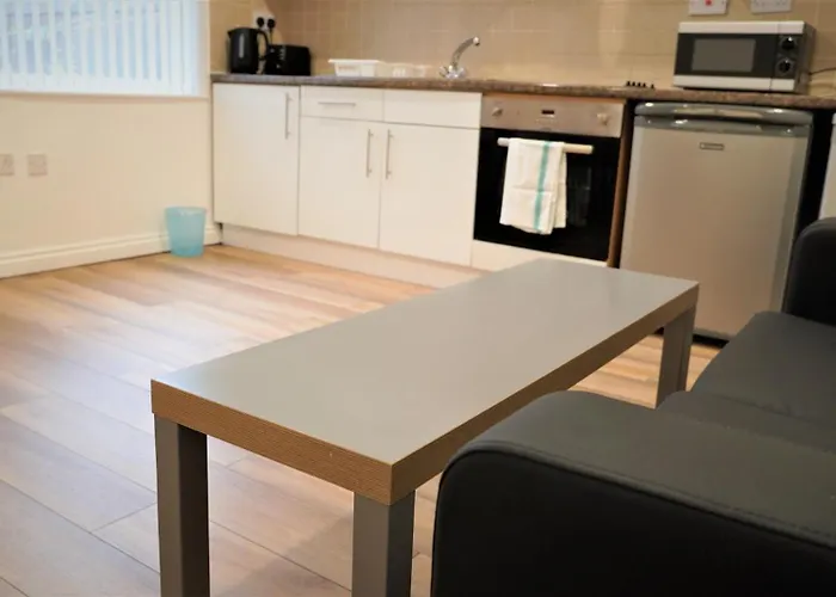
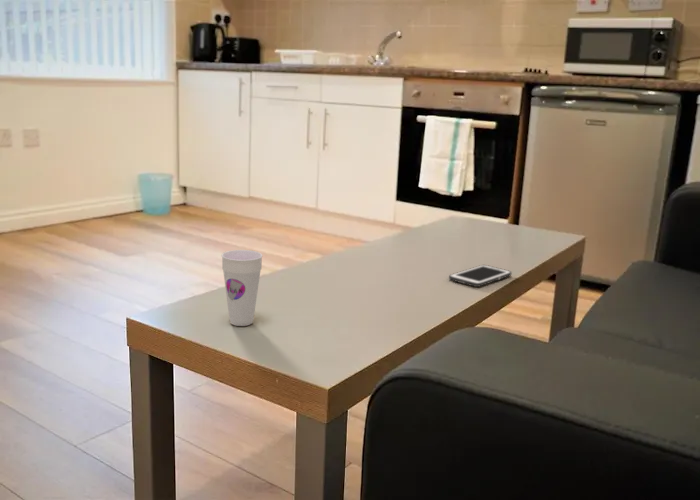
+ cell phone [448,264,513,288]
+ cup [220,249,264,327]
